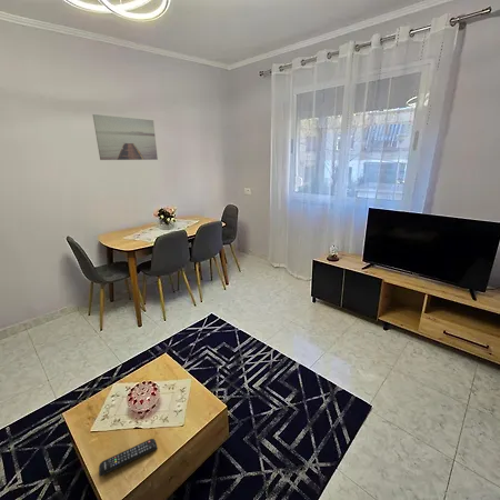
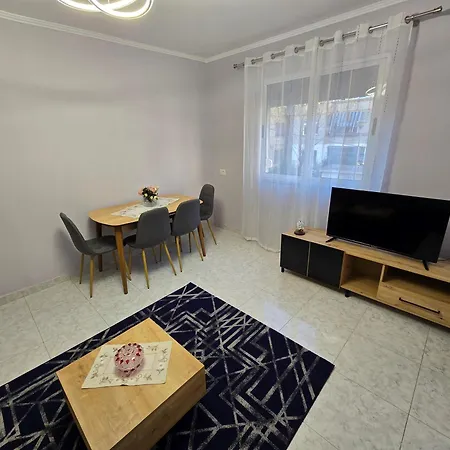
- wall art [91,113,159,161]
- remote control [98,438,159,478]
